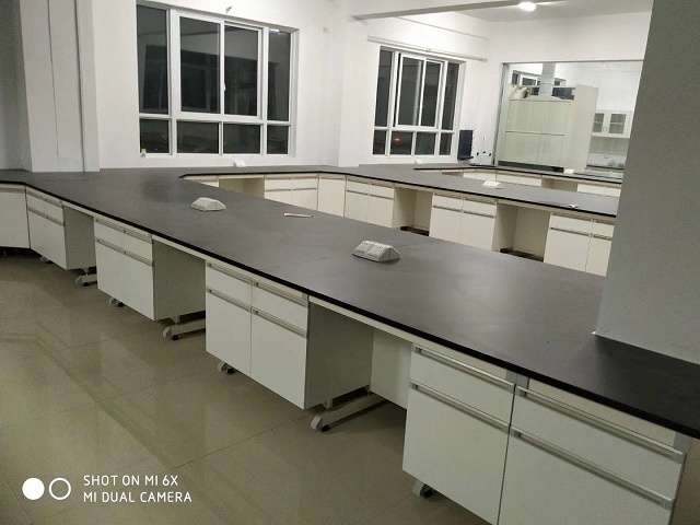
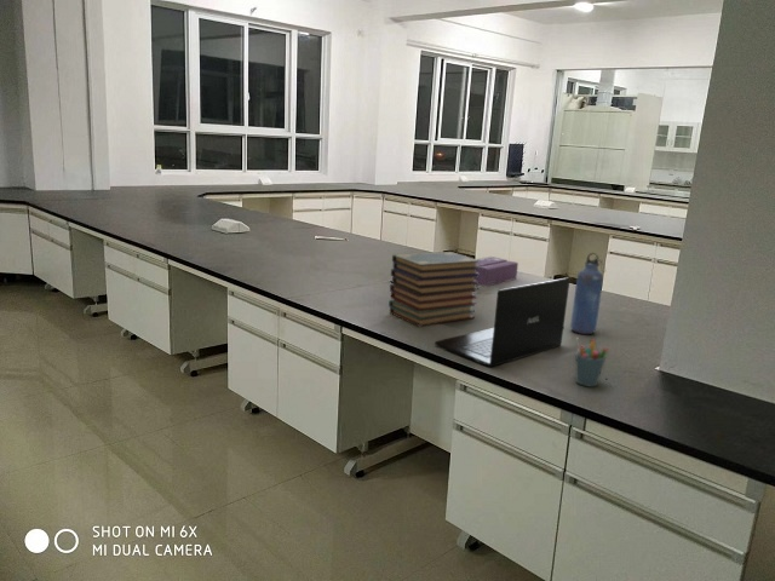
+ book stack [388,251,480,328]
+ pen holder [574,335,609,387]
+ water bottle [569,252,607,335]
+ laptop [434,277,572,368]
+ tissue box [473,255,519,288]
